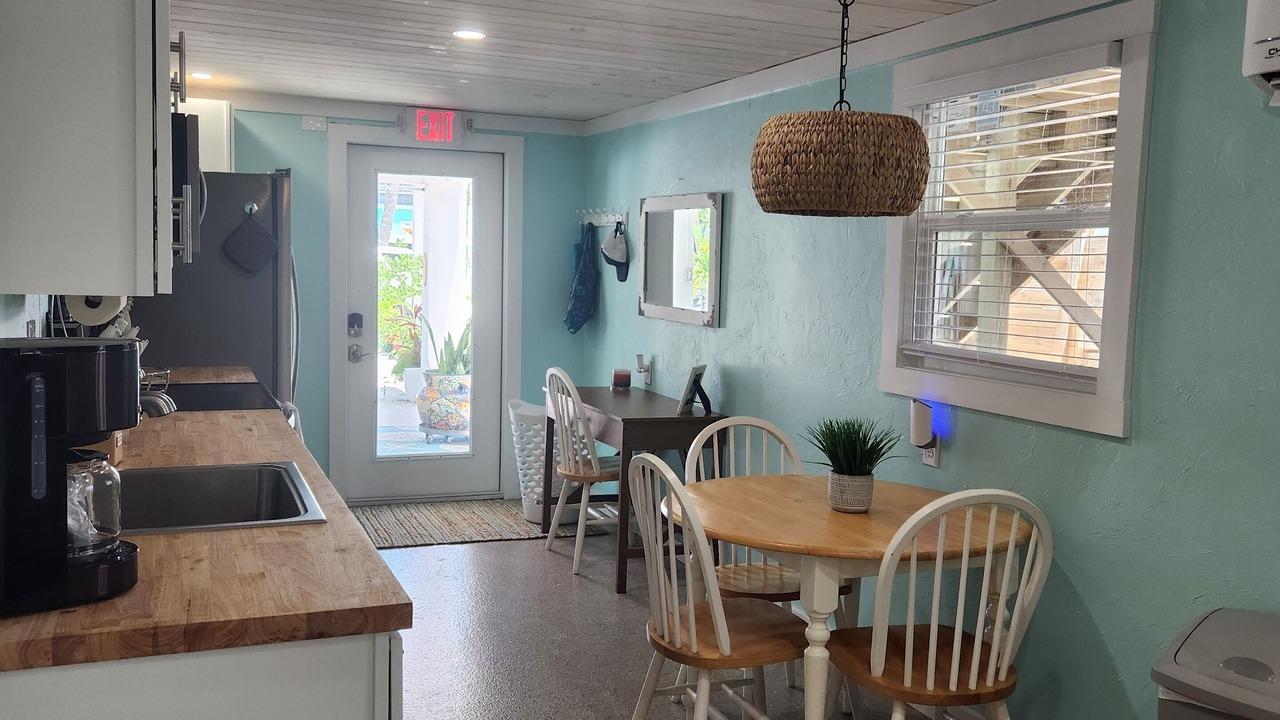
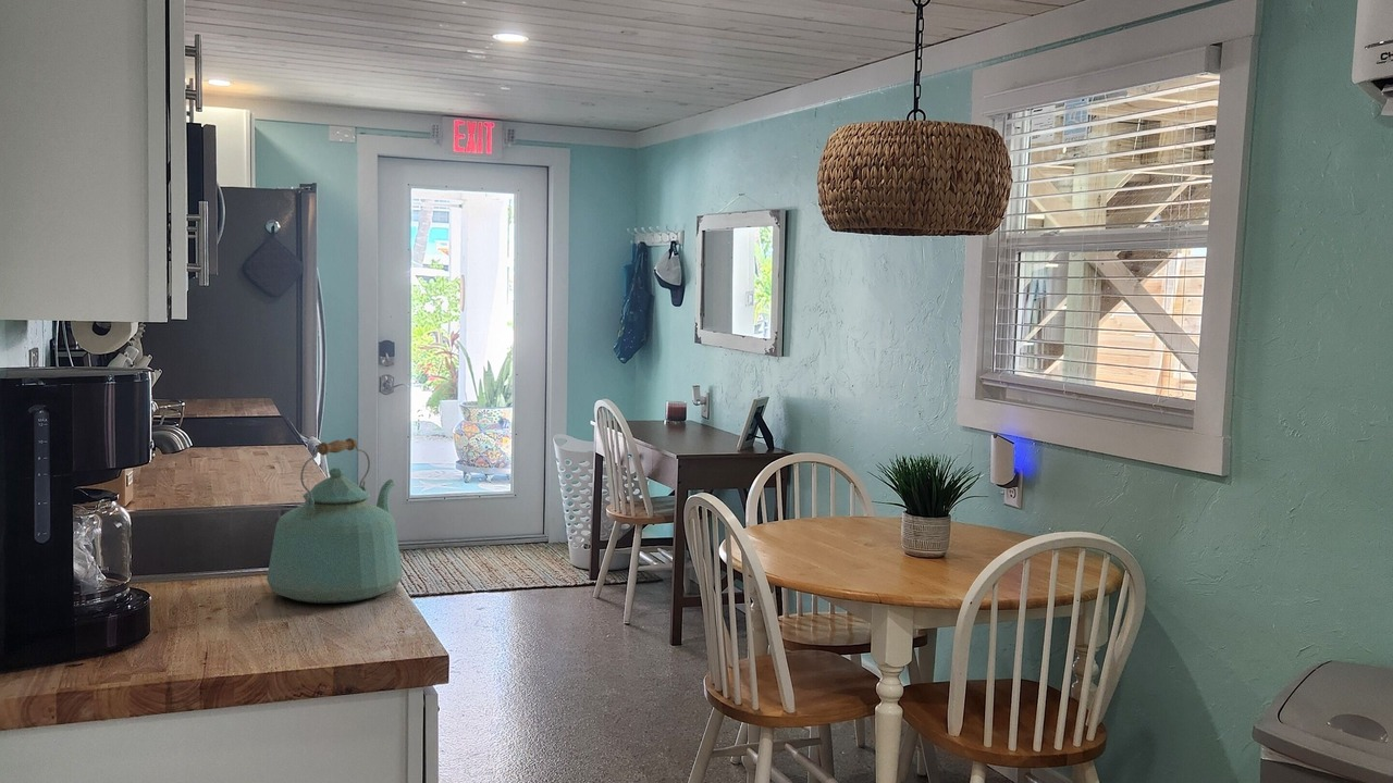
+ kettle [266,437,404,605]
